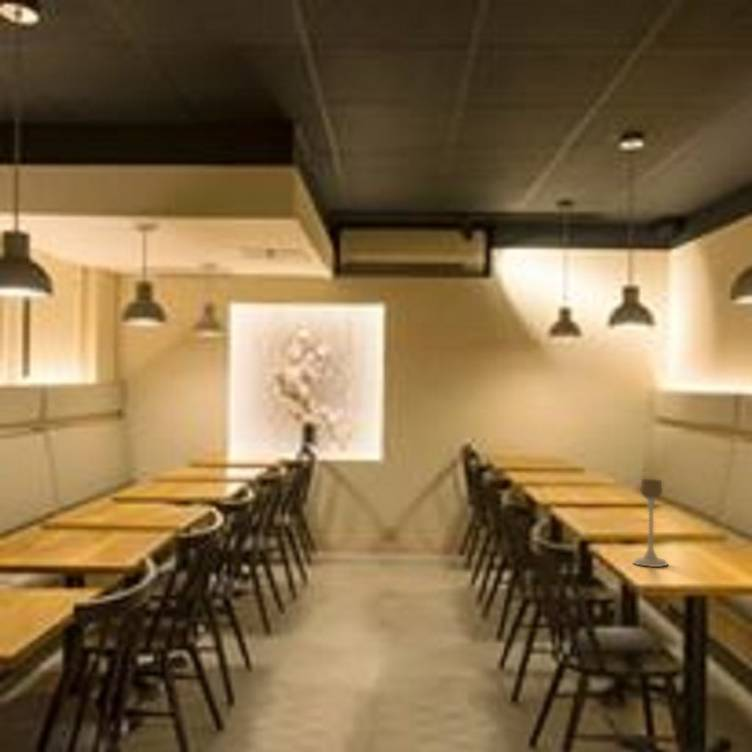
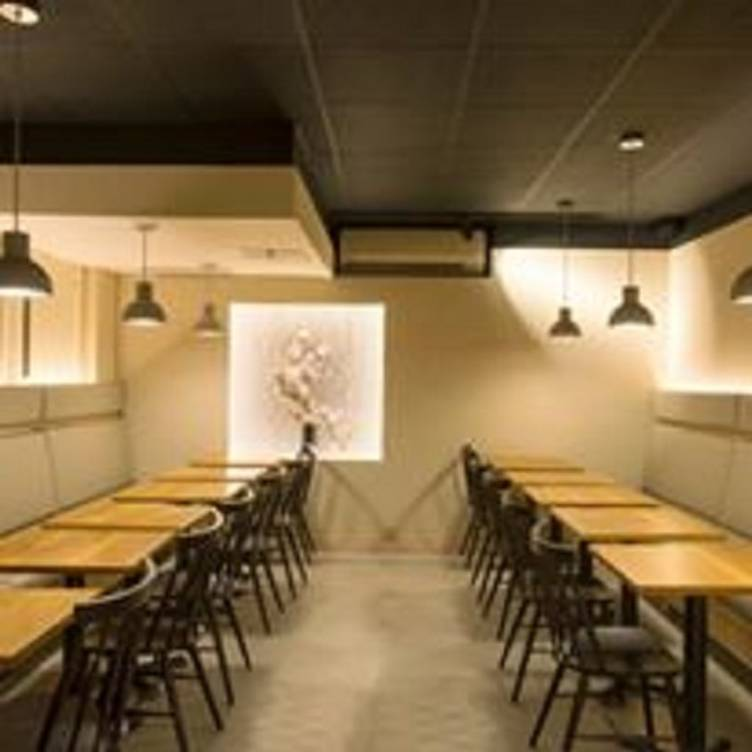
- candle holder [632,478,670,568]
